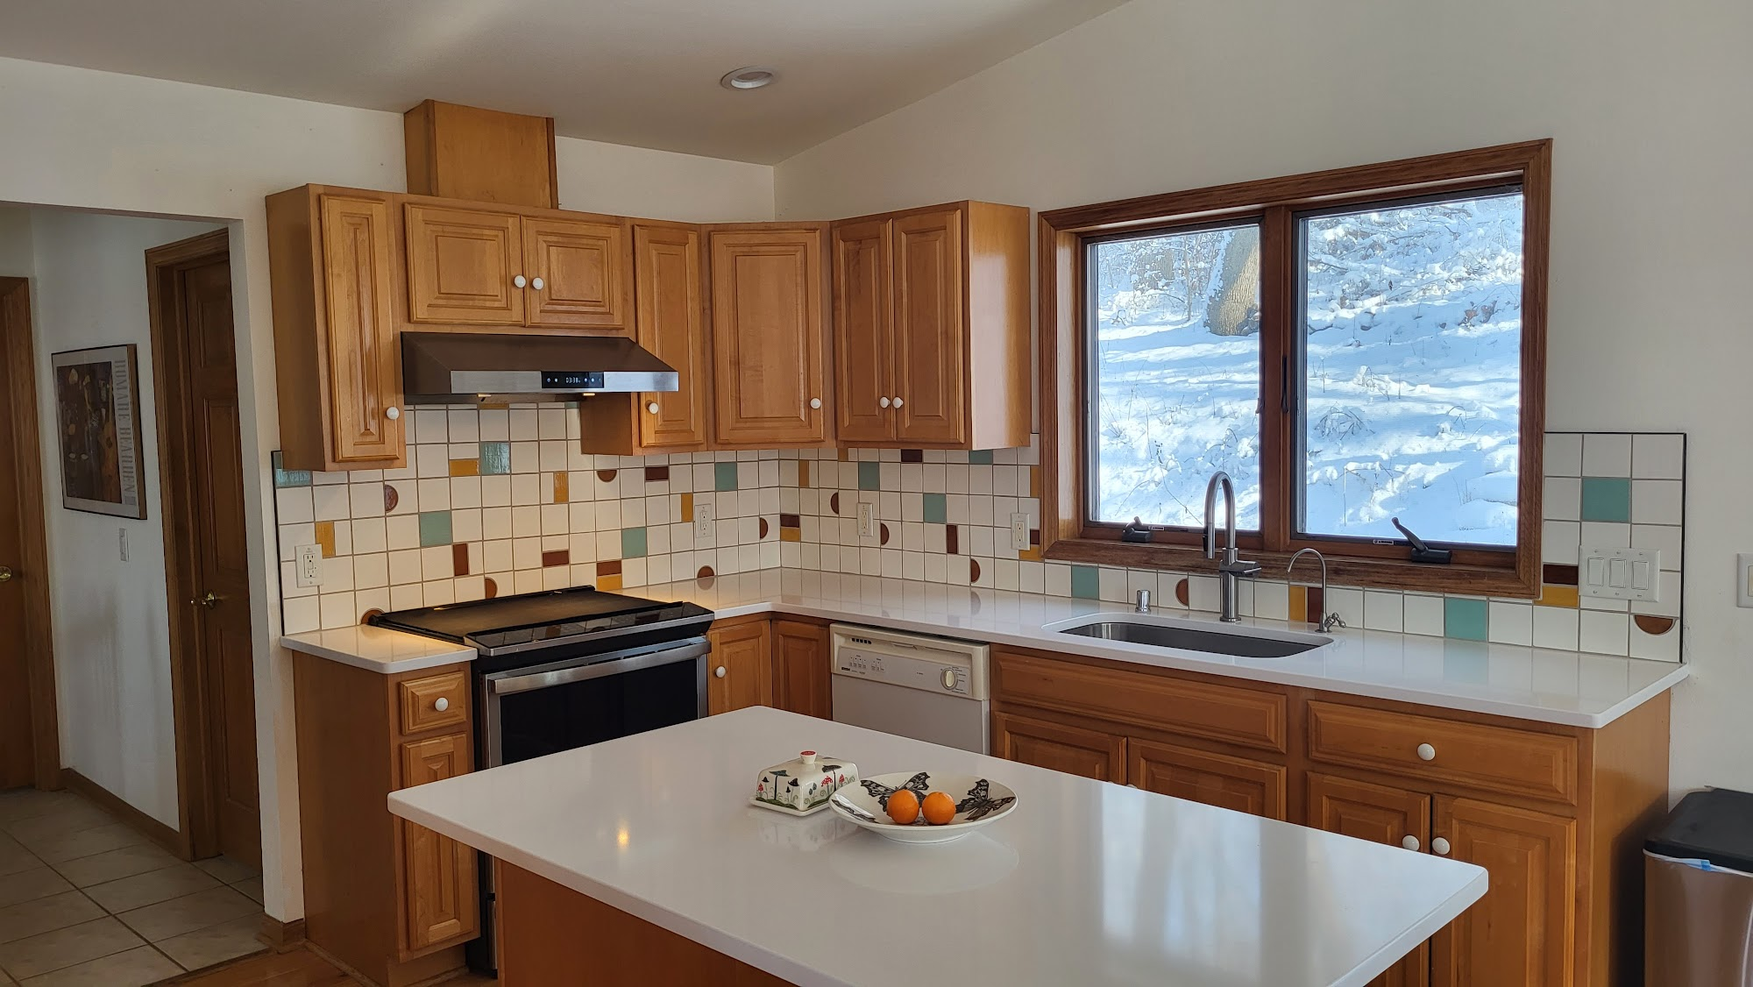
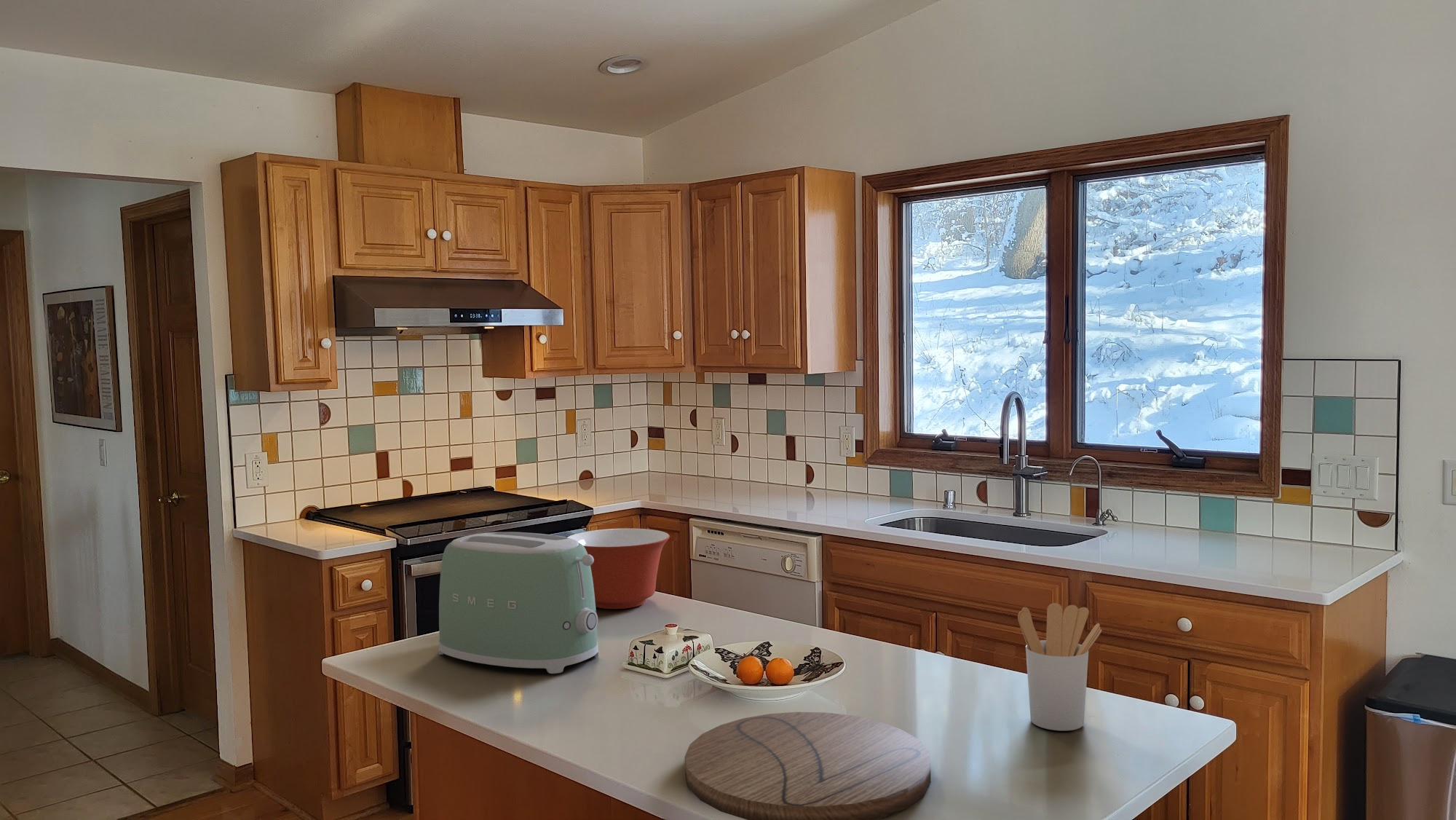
+ mixing bowl [567,528,670,610]
+ cutting board [684,711,932,820]
+ toaster [438,531,599,674]
+ utensil holder [1017,602,1102,731]
